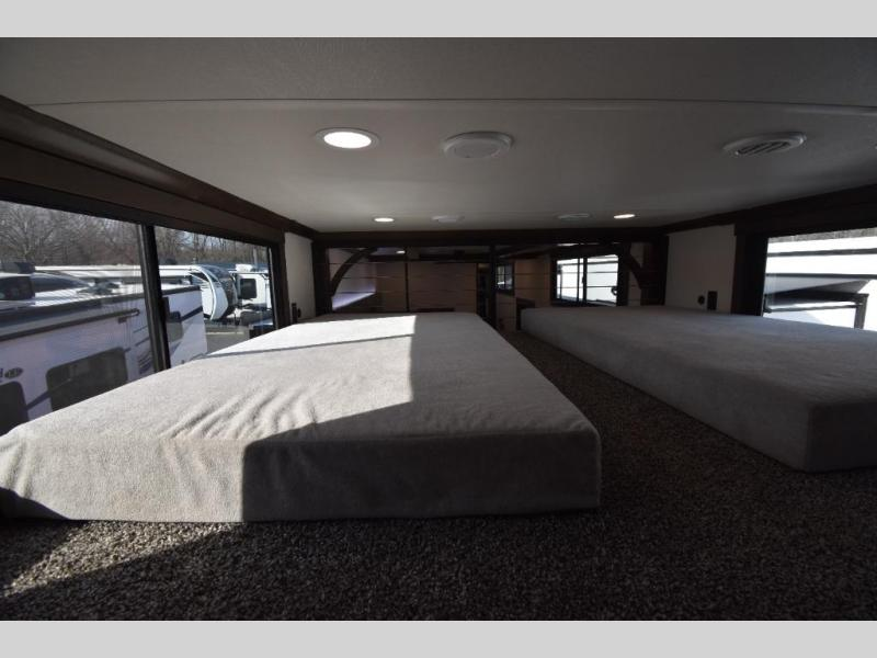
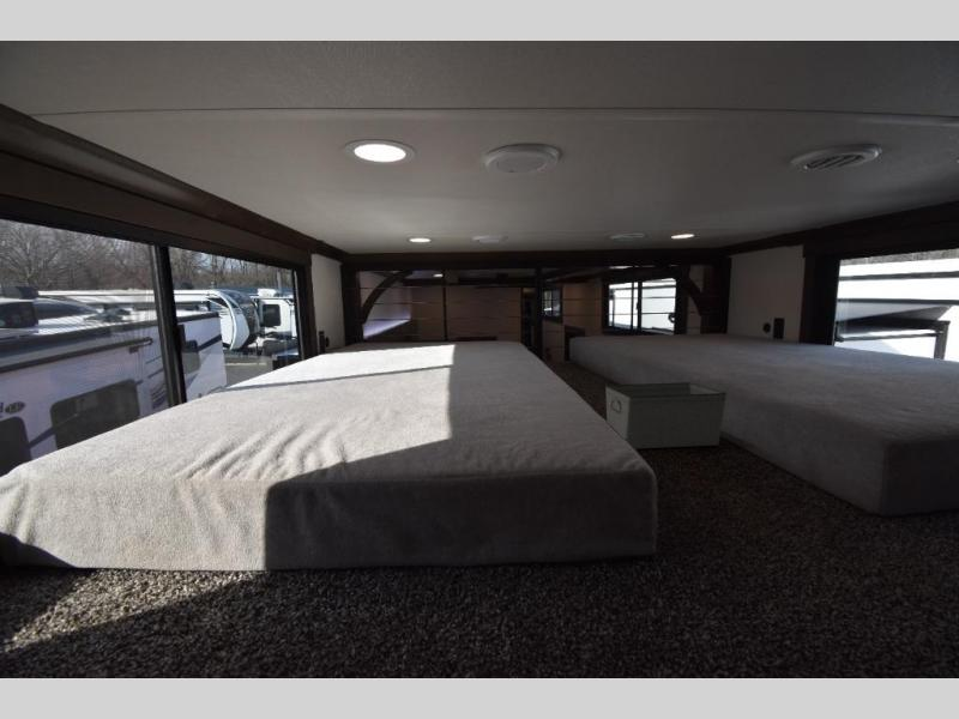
+ storage bin [604,381,728,449]
